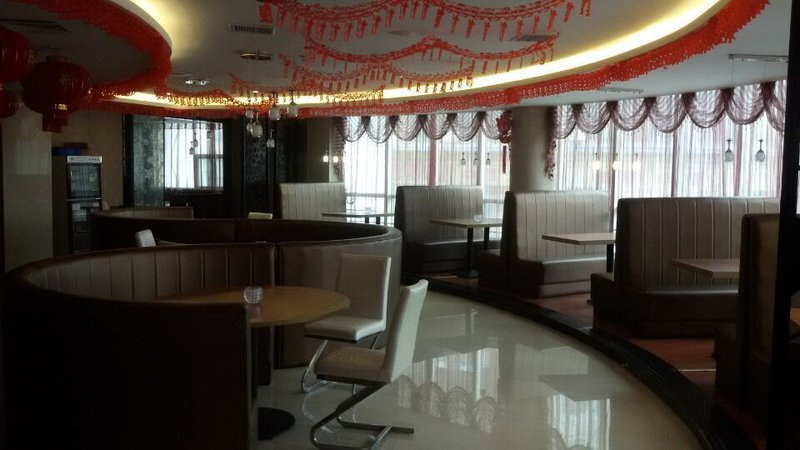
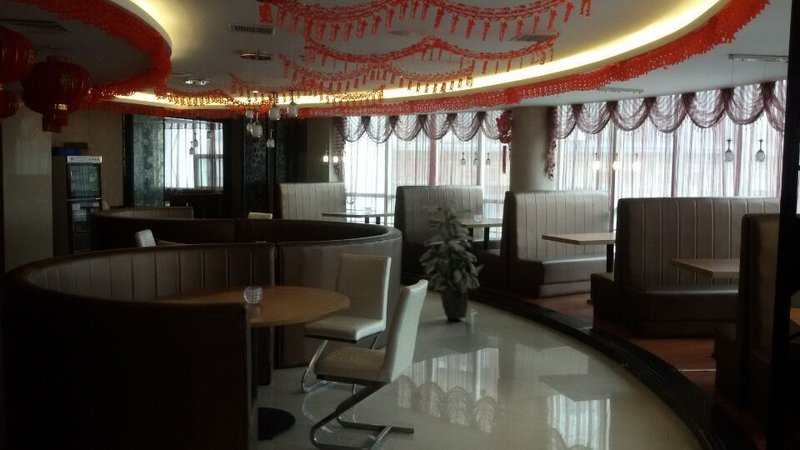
+ indoor plant [419,199,485,320]
